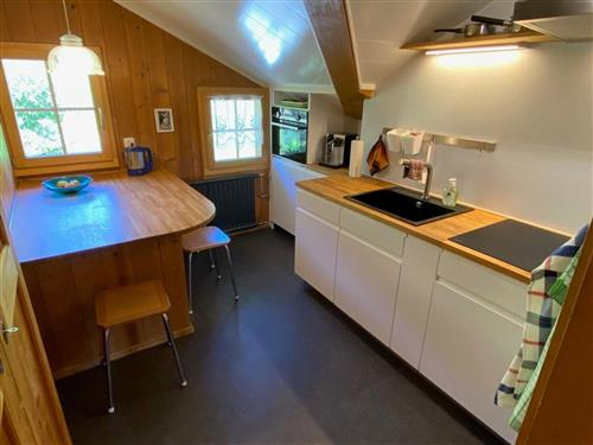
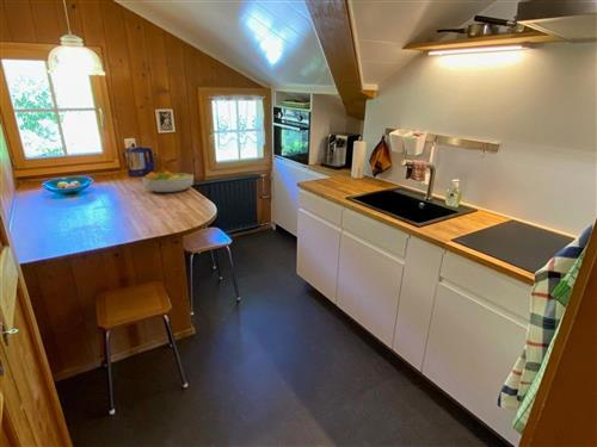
+ fruit bowl [141,169,195,193]
